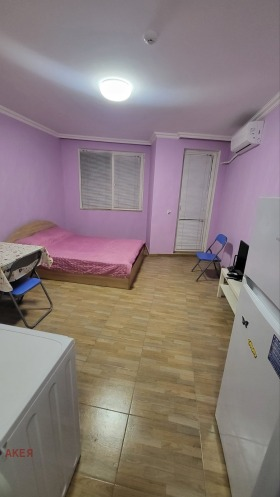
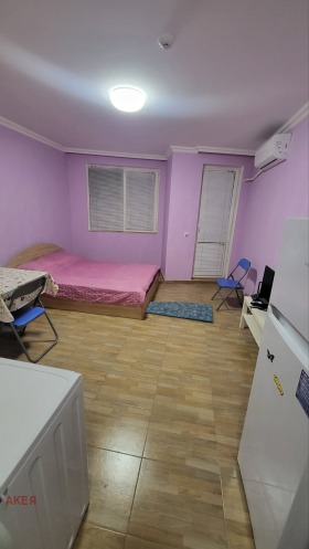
+ rug [145,300,214,323]
